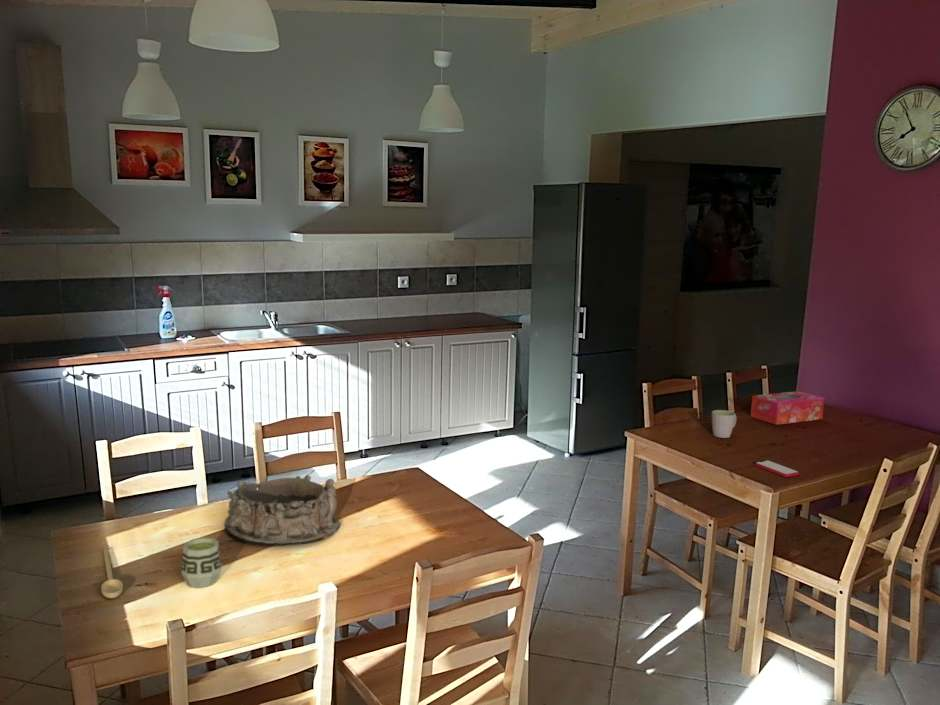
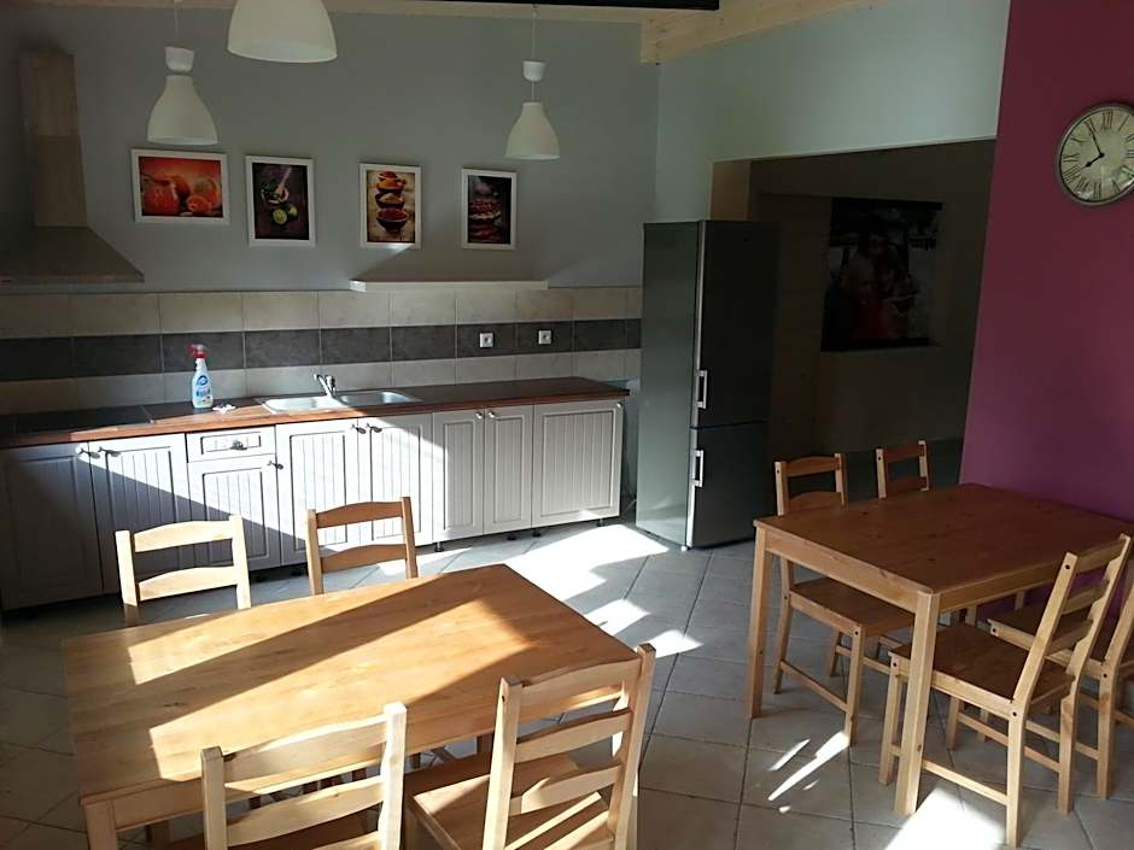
- tissue box [750,390,825,426]
- cup [181,537,223,588]
- mug [711,409,737,439]
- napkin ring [224,474,342,547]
- spoon [100,548,124,599]
- smartphone [754,459,800,478]
